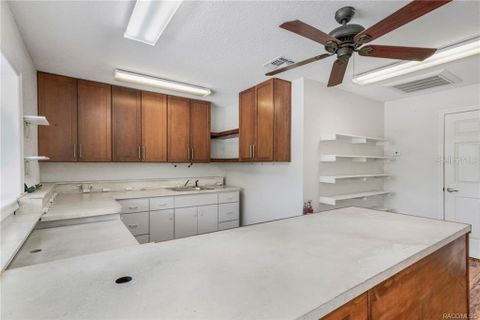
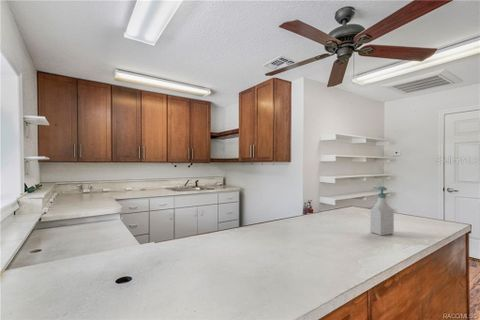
+ soap bottle [369,185,395,237]
